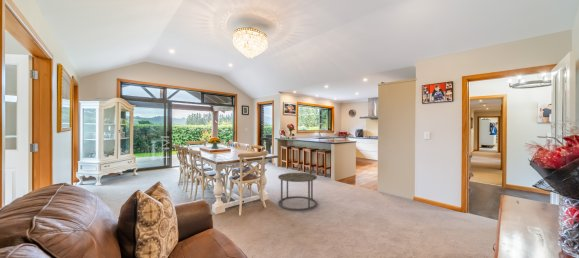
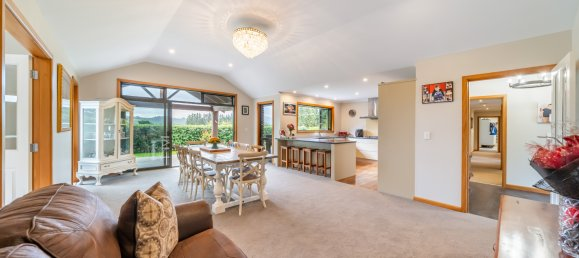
- side table [277,172,318,211]
